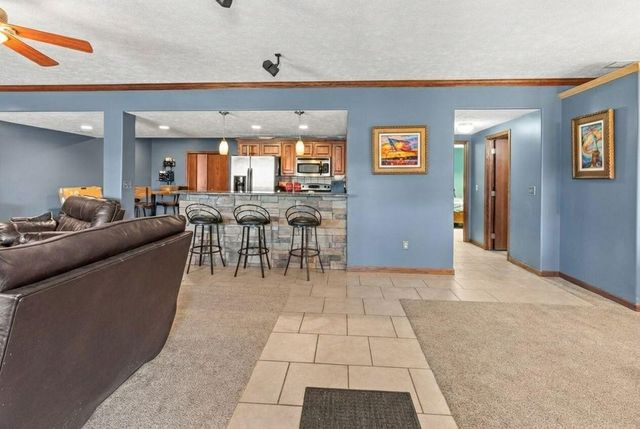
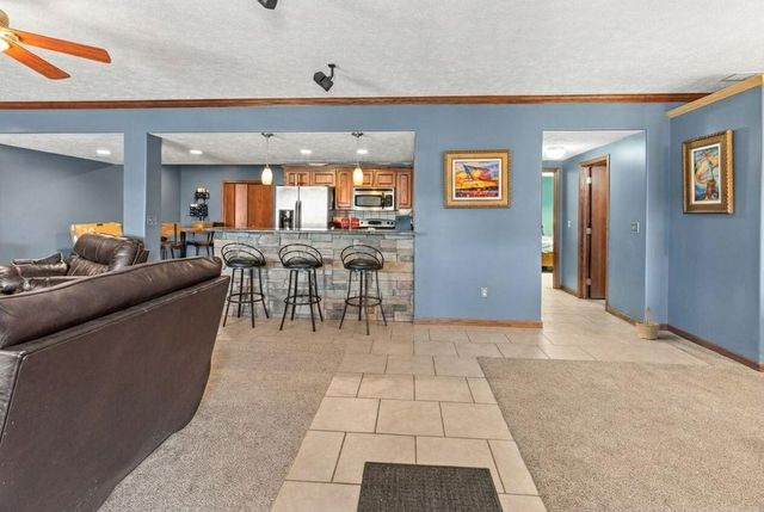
+ basket [634,306,661,340]
